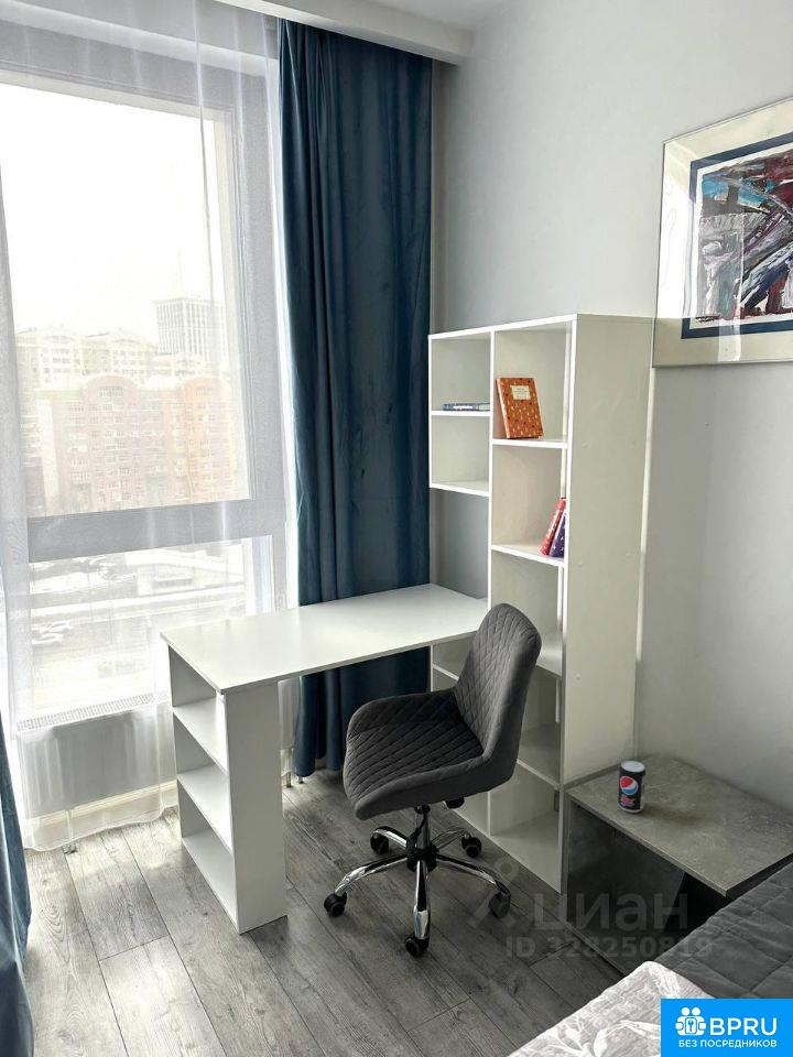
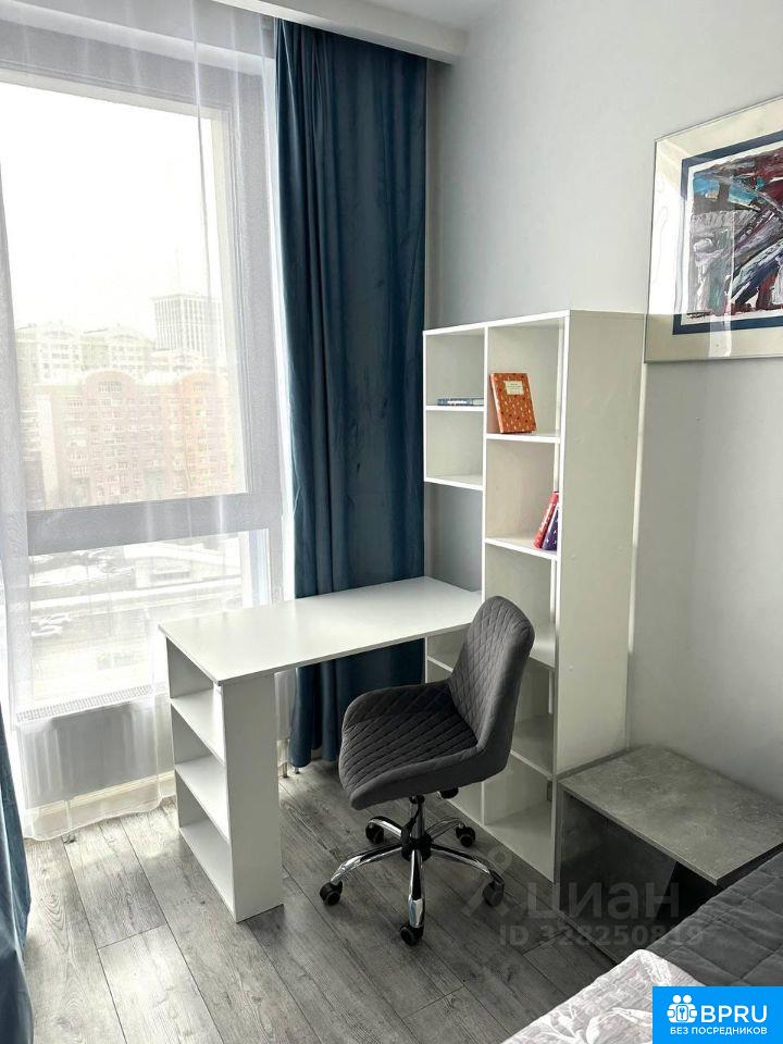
- beverage can [617,760,647,814]
